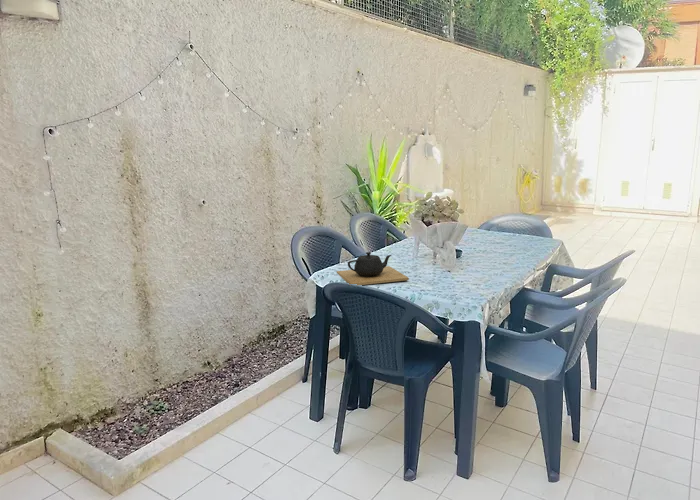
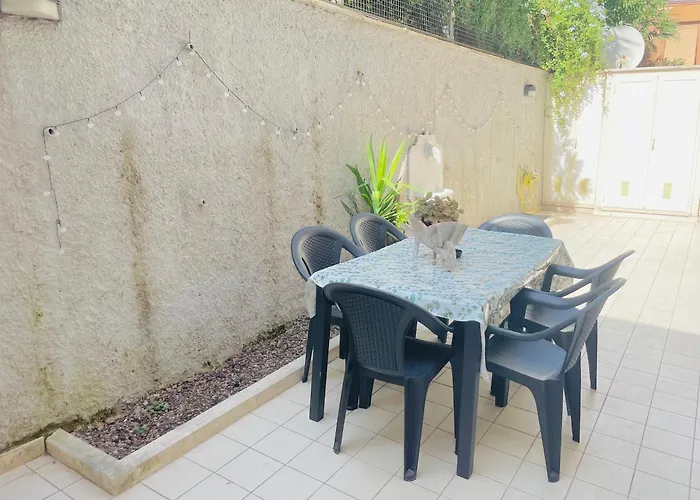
- teapot [336,251,410,286]
